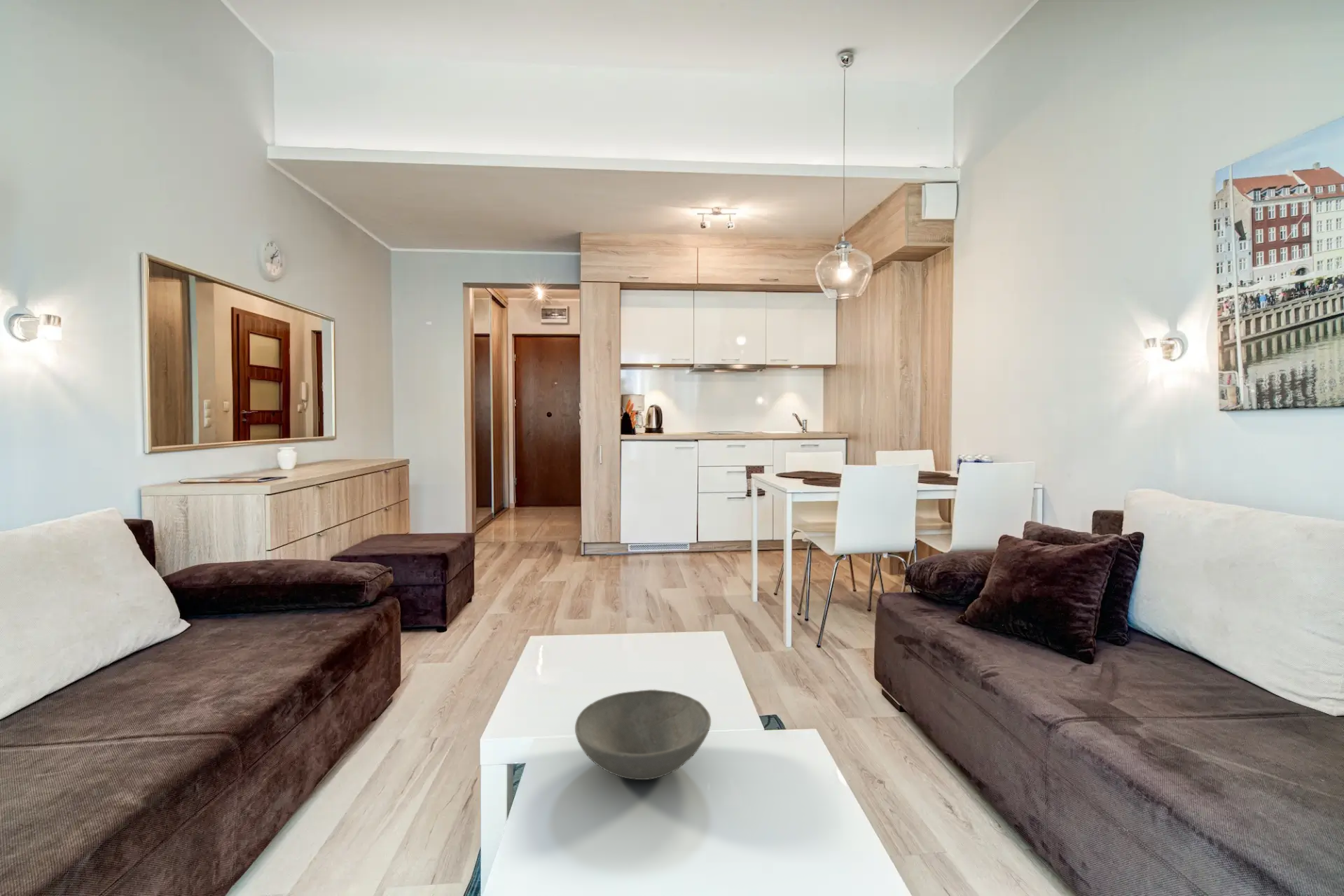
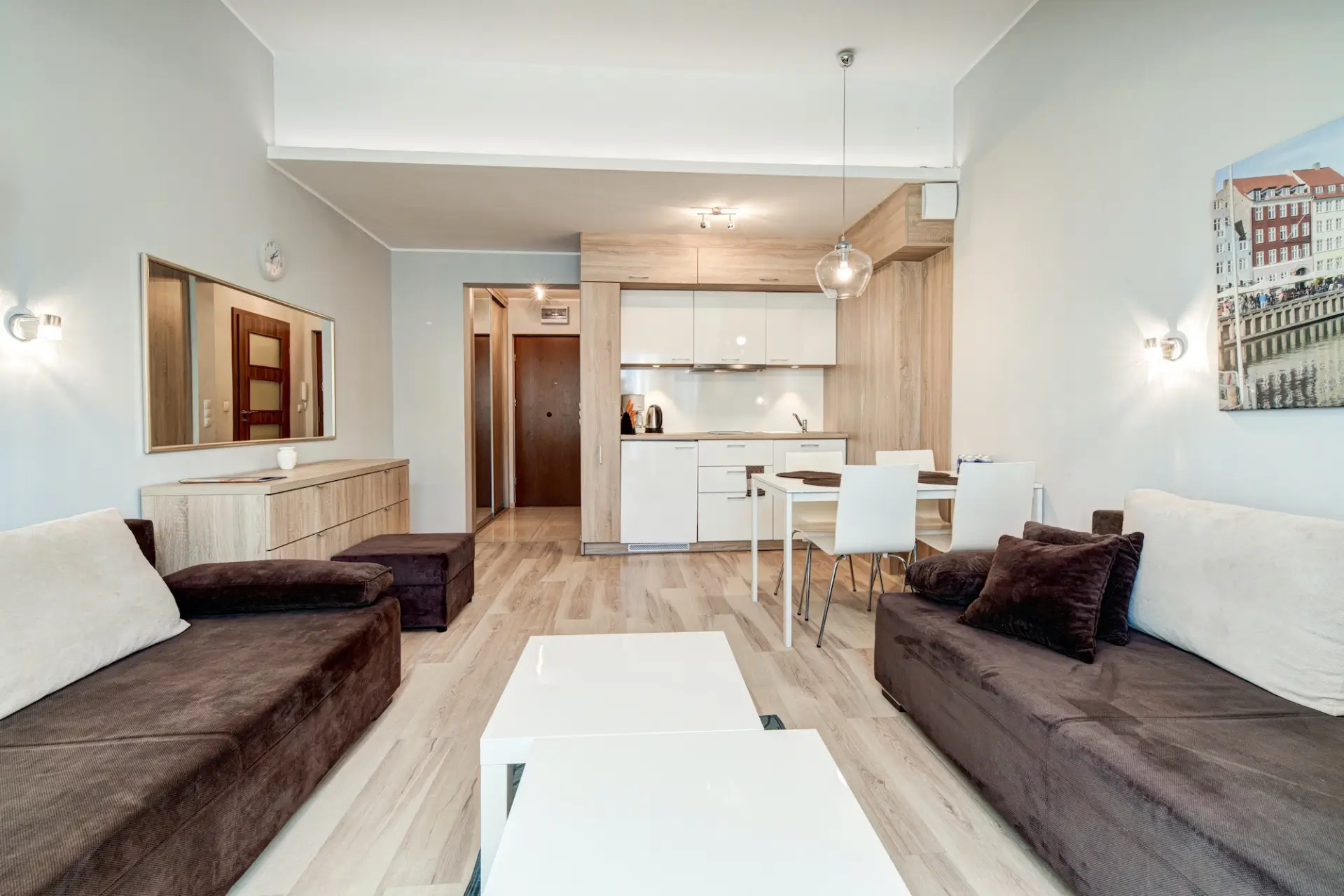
- bowl [574,689,712,780]
